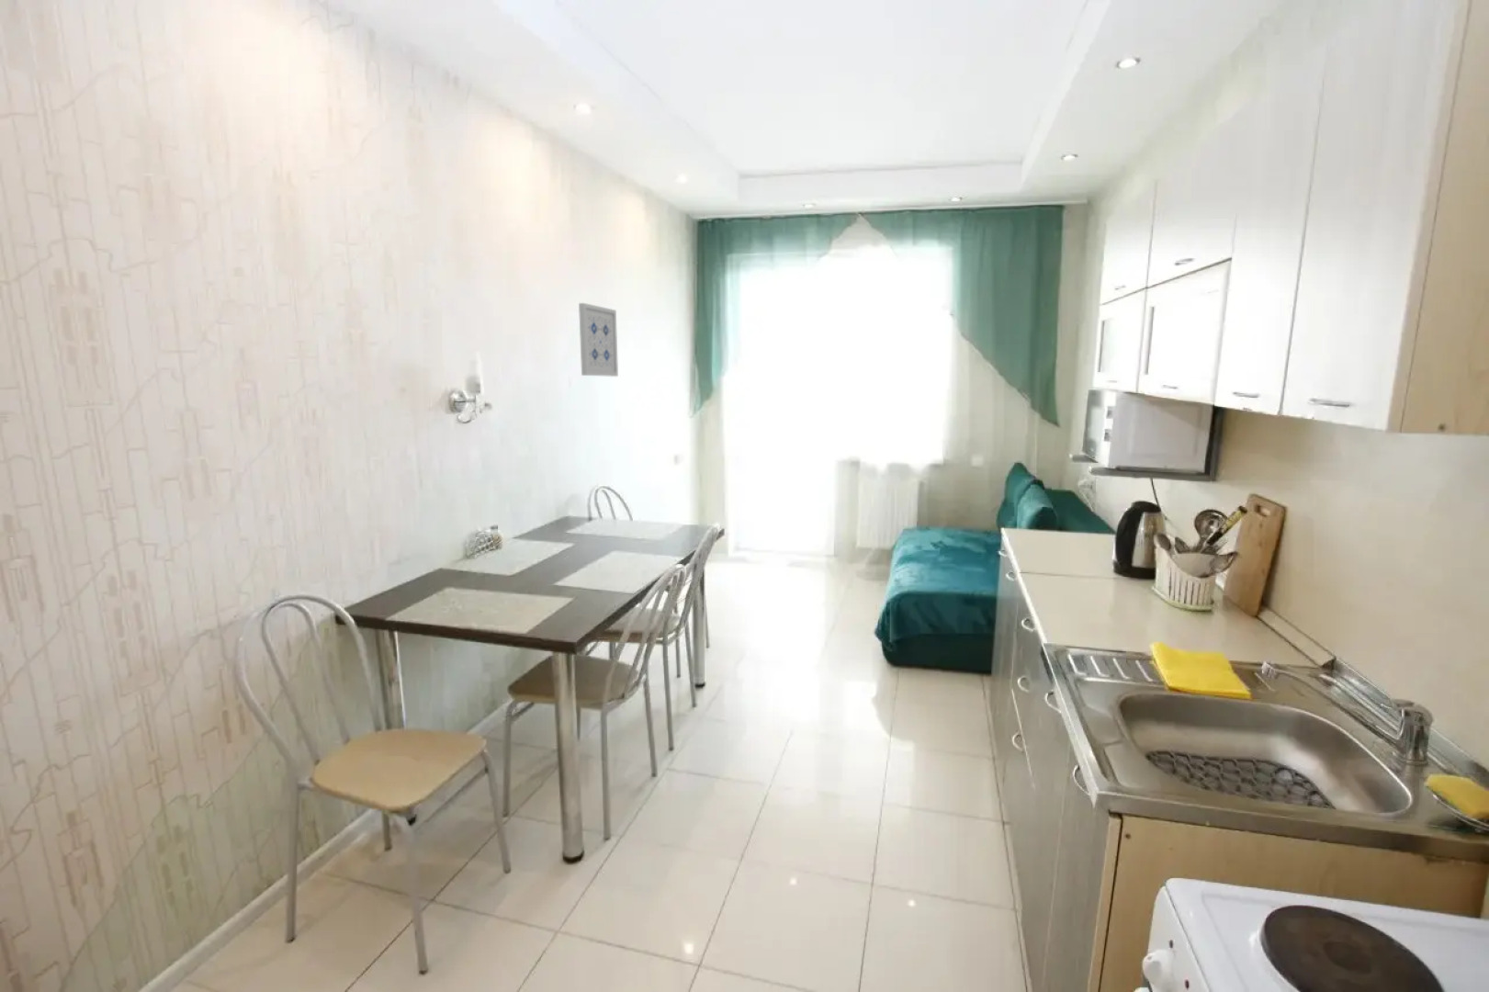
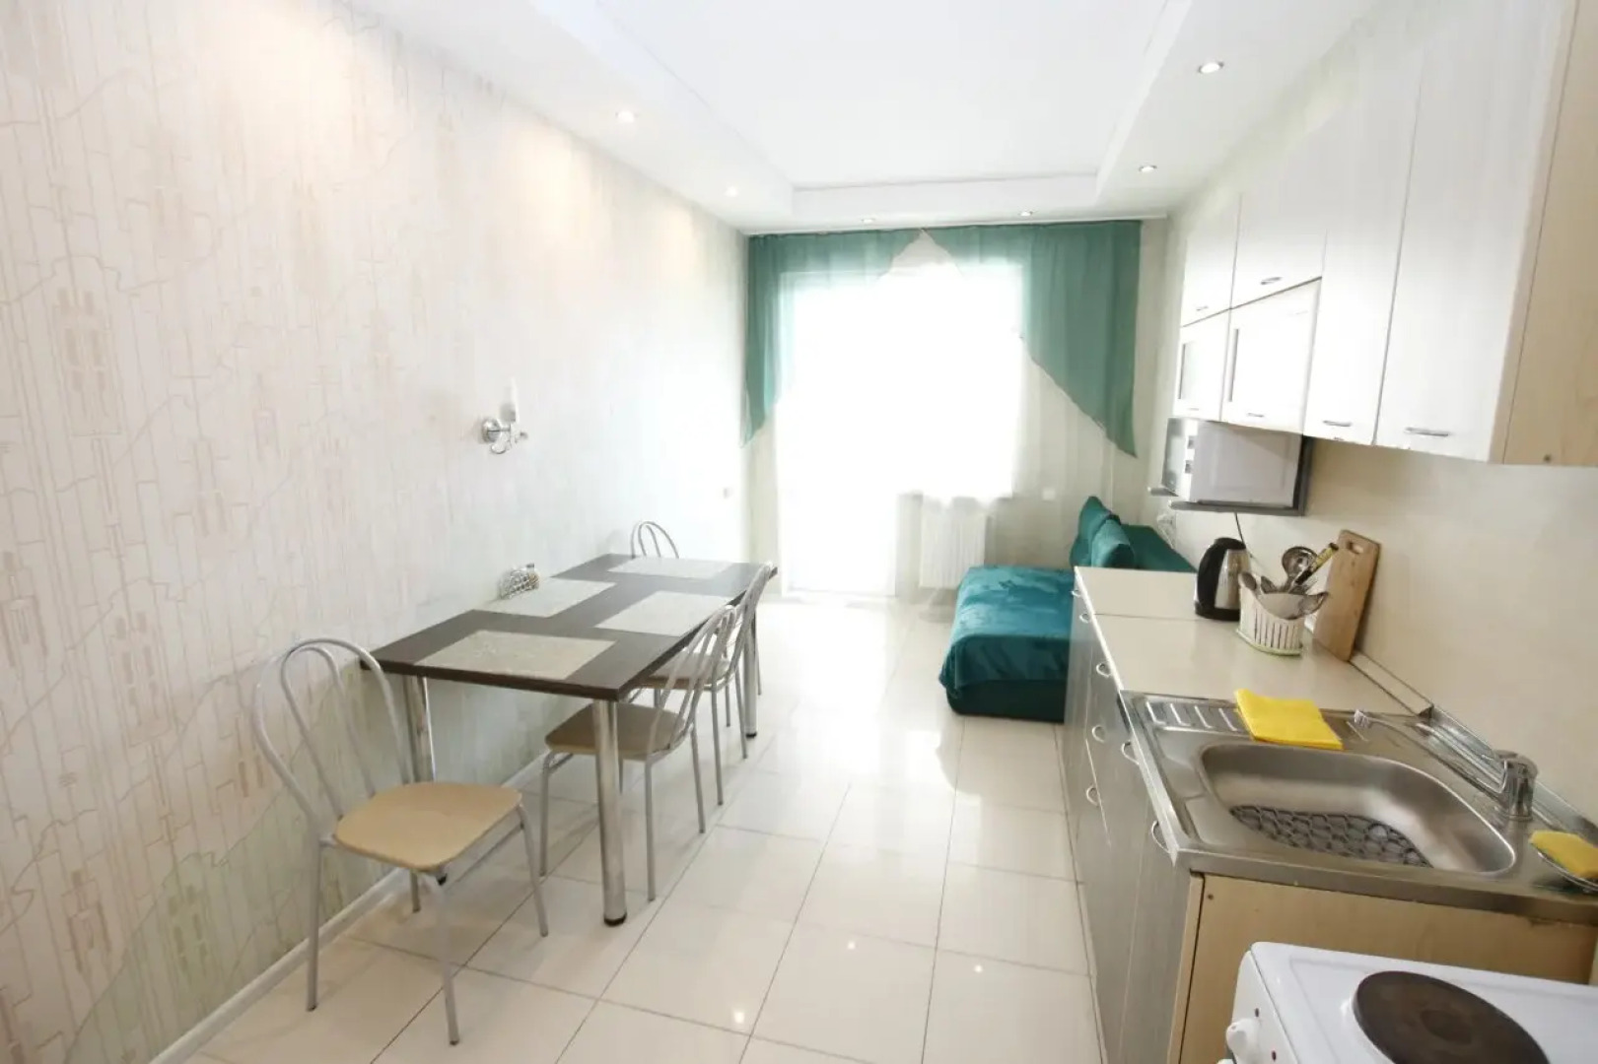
- wall art [578,302,619,378]
